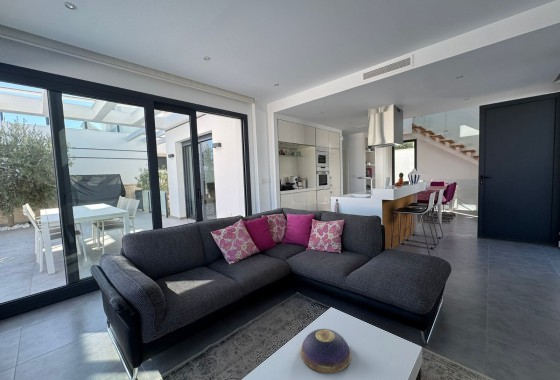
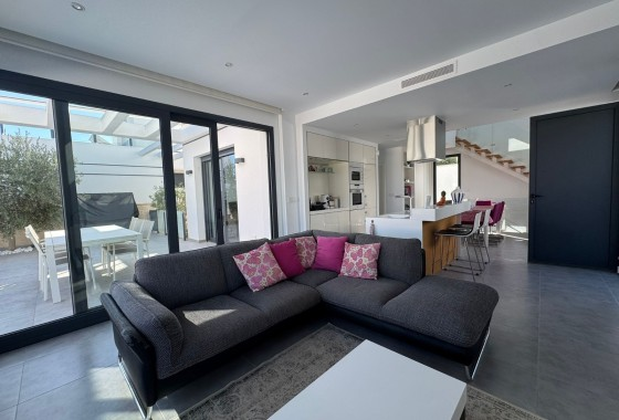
- decorative bowl [300,328,352,374]
